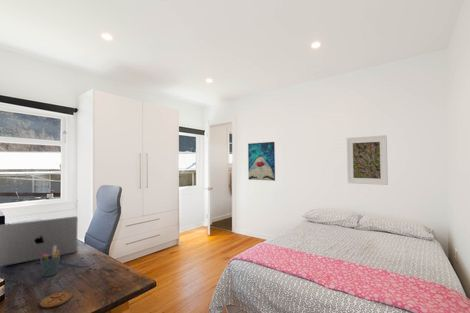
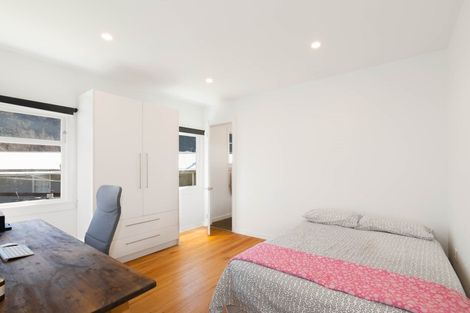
- wall art [247,141,276,182]
- coaster [39,291,73,309]
- laptop [0,215,79,267]
- pen holder [39,246,61,278]
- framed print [346,134,389,186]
